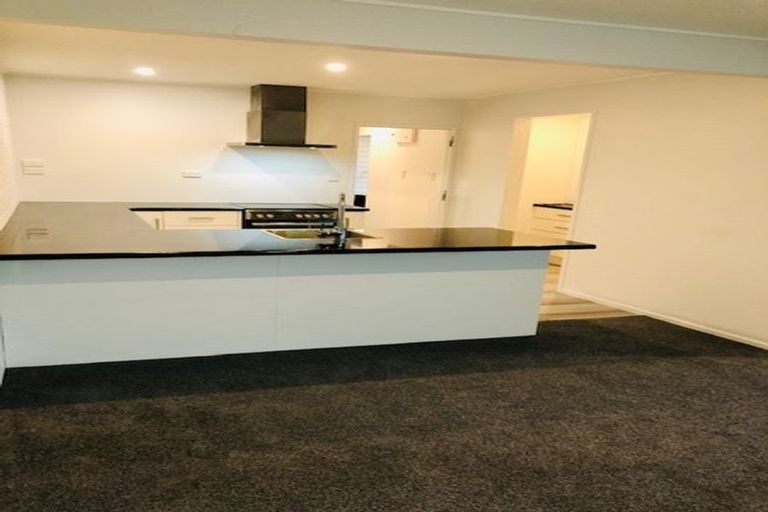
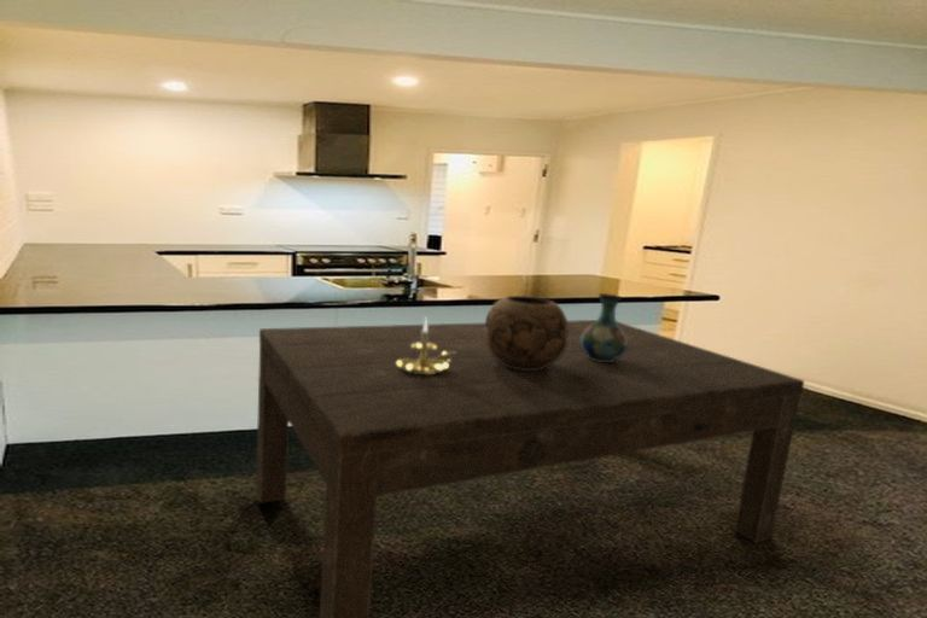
+ dining table [255,319,805,618]
+ decorative bowl [484,295,569,371]
+ candle holder [397,316,456,374]
+ vase [581,292,628,362]
